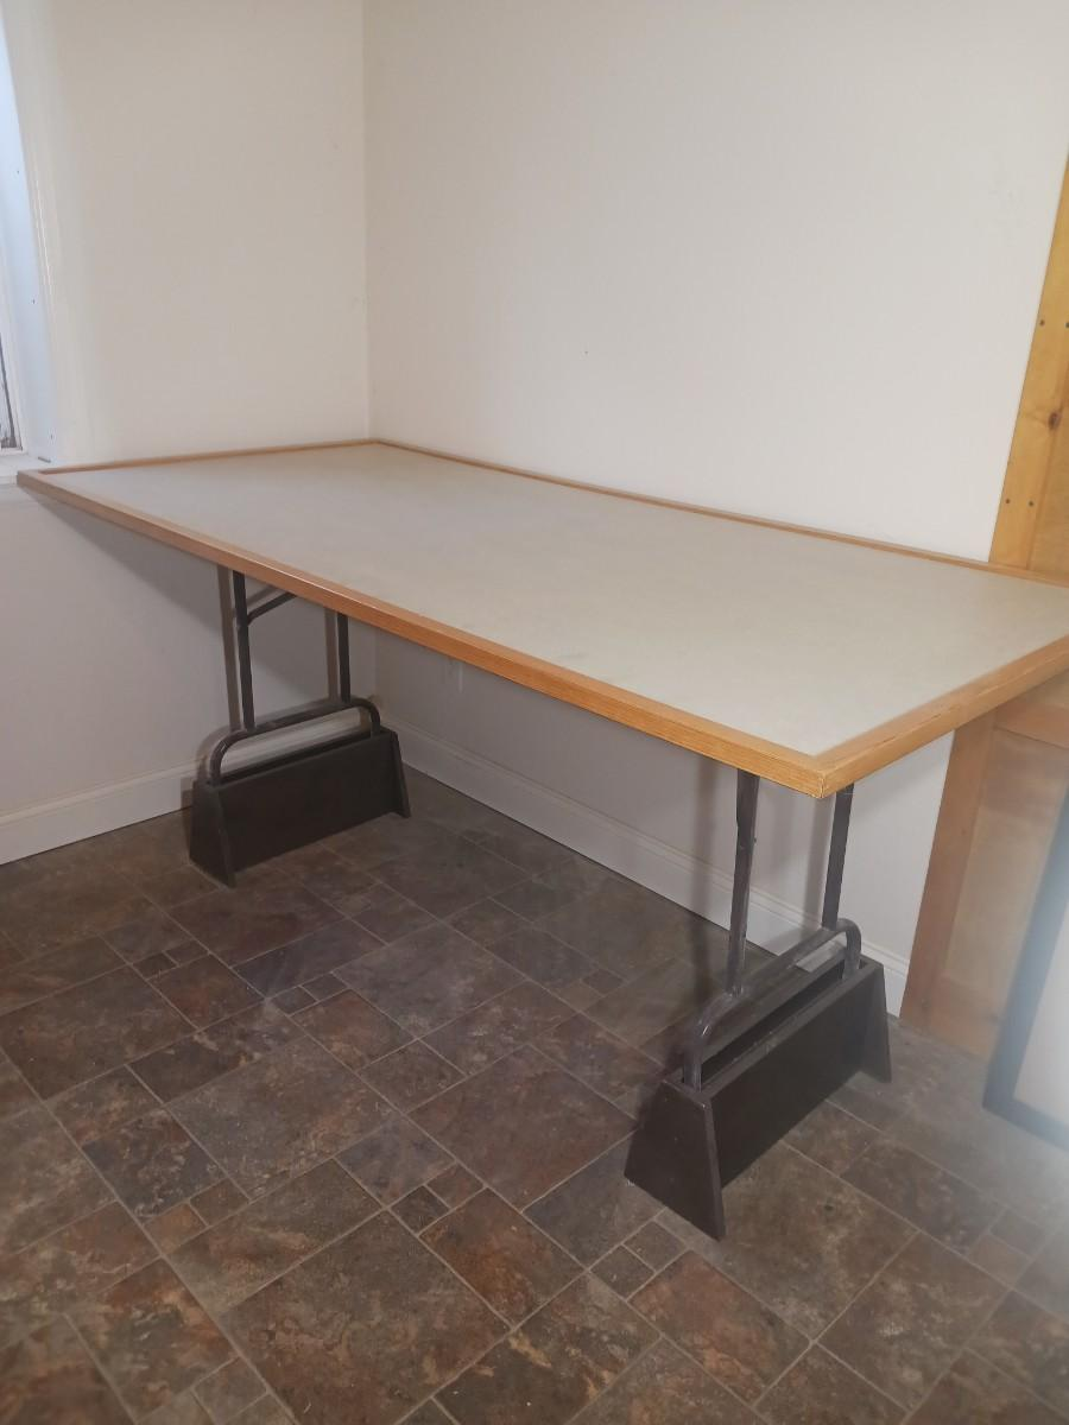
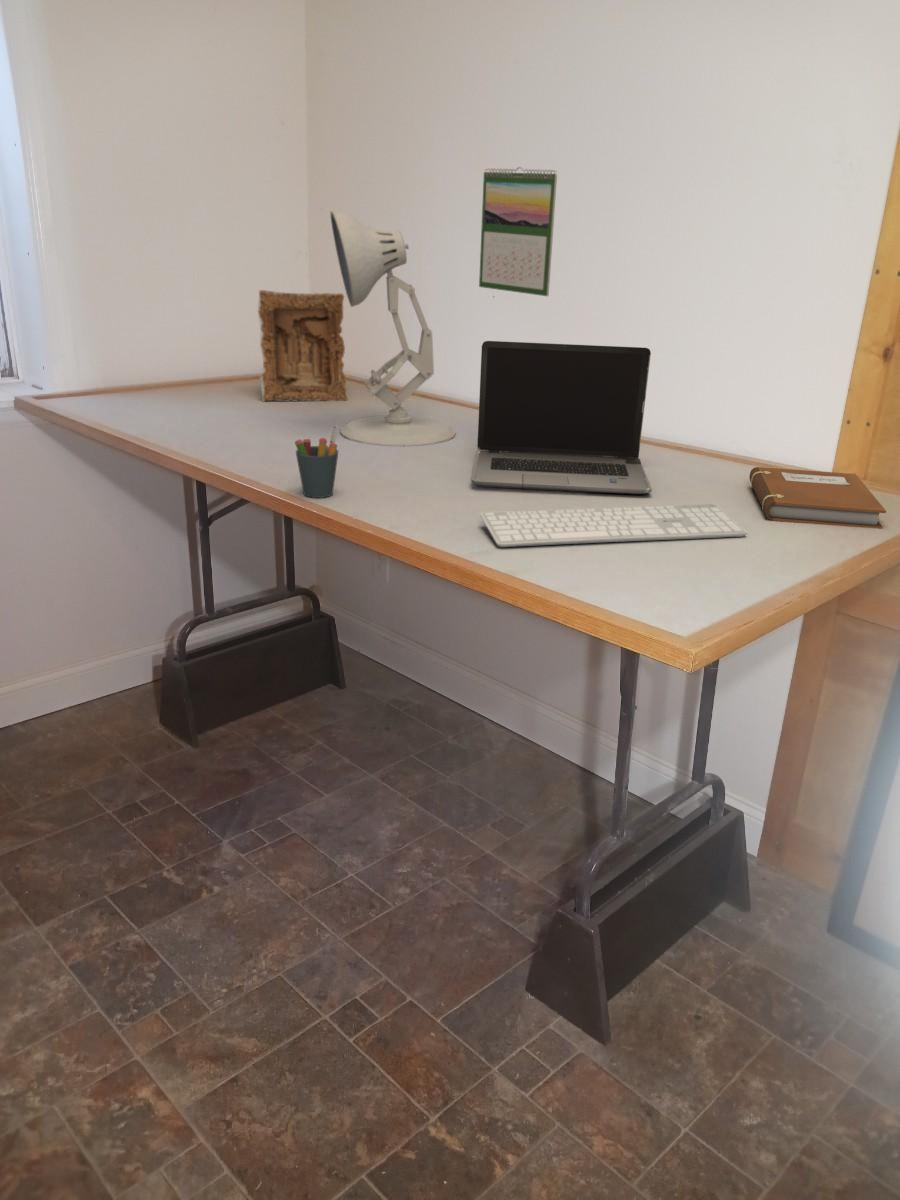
+ picture frame [257,289,349,403]
+ laptop computer [470,340,653,495]
+ keyboard [479,503,748,548]
+ desk lamp [330,210,457,447]
+ notebook [748,466,887,530]
+ calendar [478,166,558,297]
+ pen holder [294,424,339,499]
